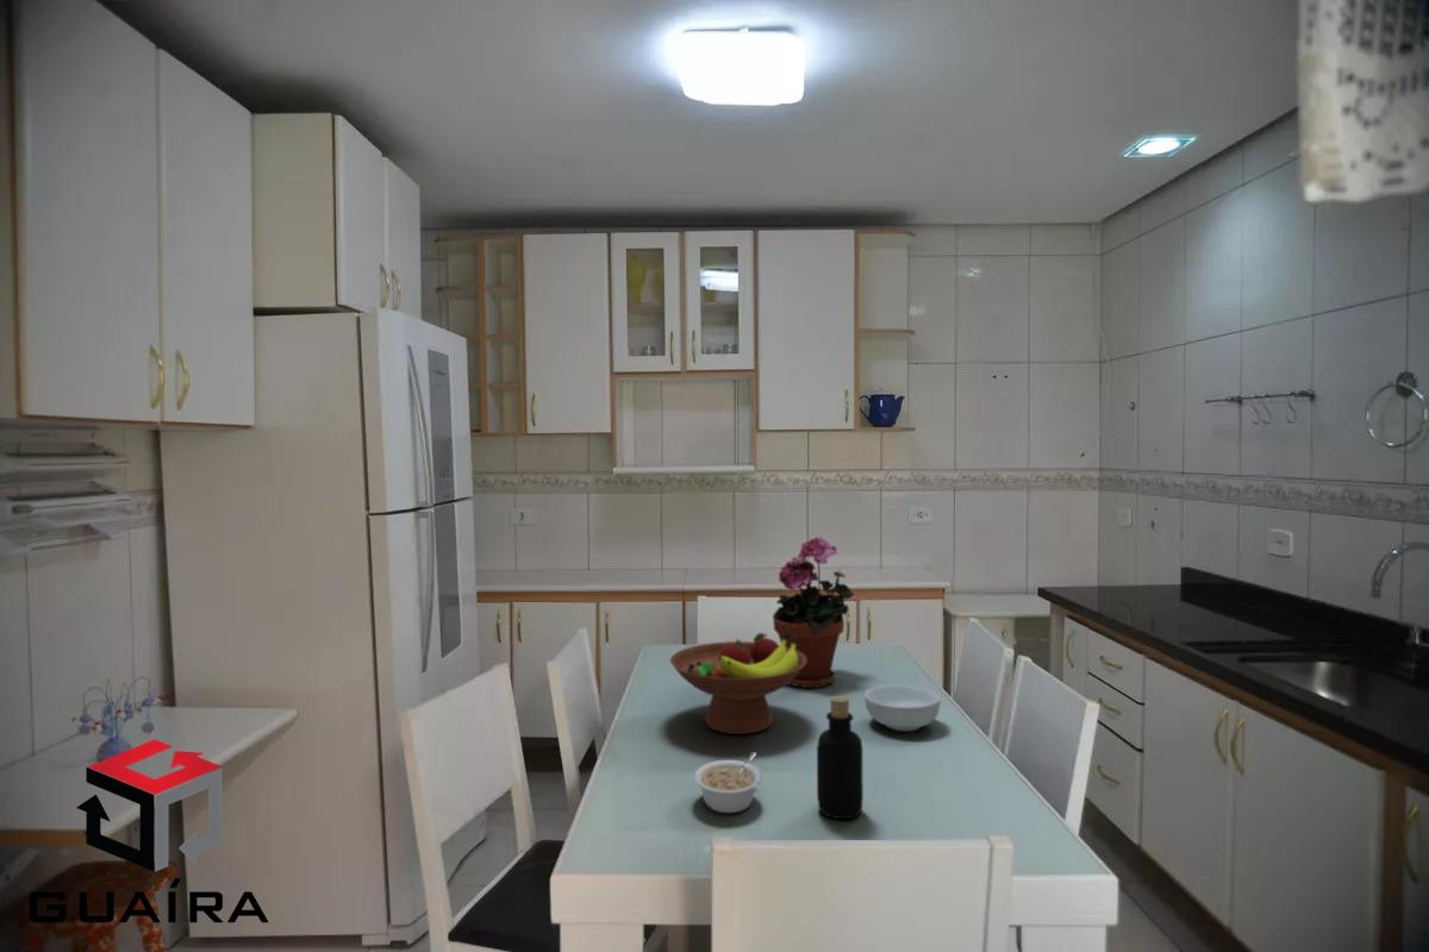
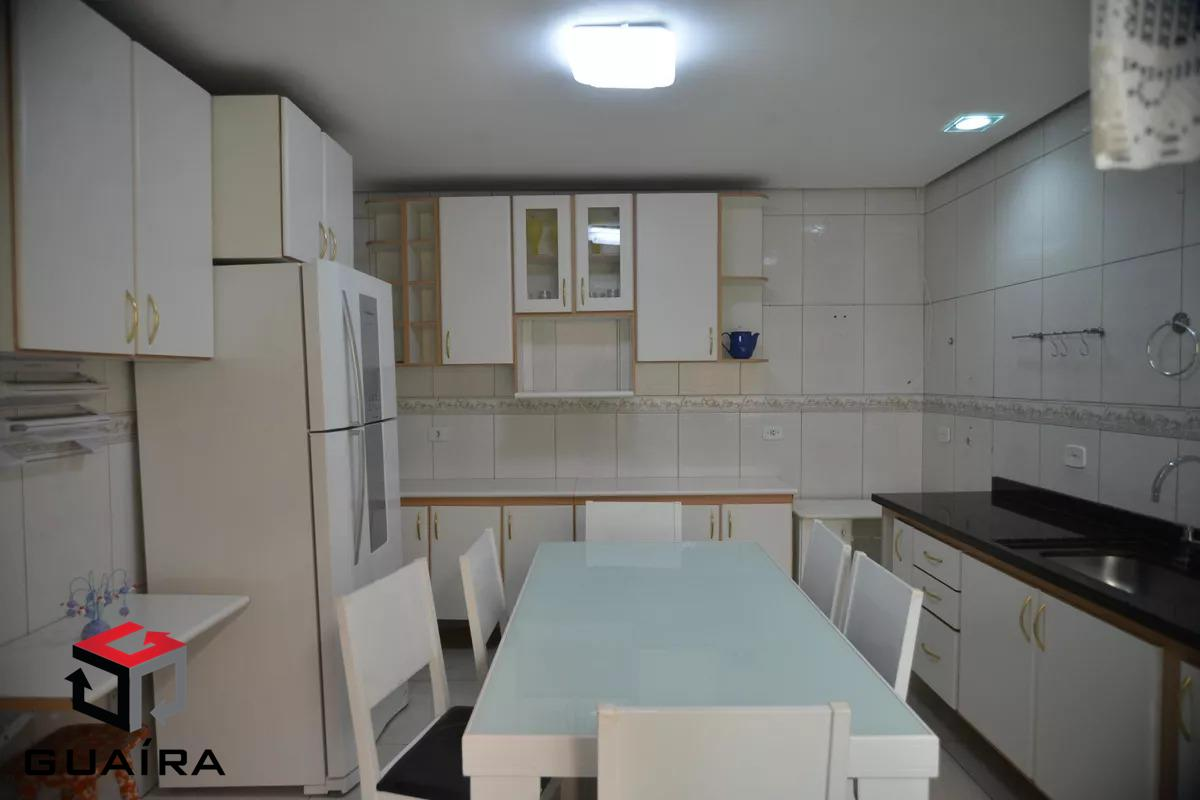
- cereal bowl [863,684,941,732]
- potted plant [772,536,855,689]
- bottle [816,695,865,820]
- legume [693,751,763,814]
- fruit bowl [669,631,807,735]
